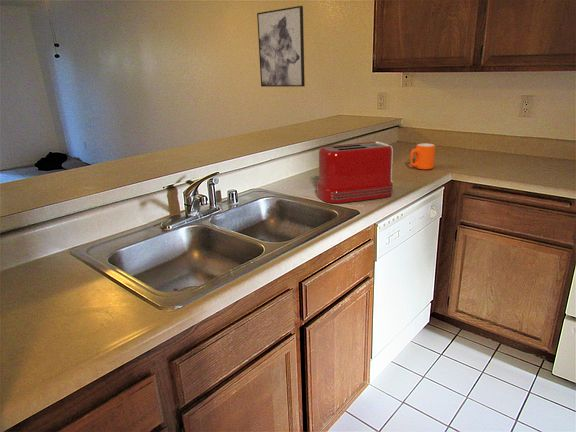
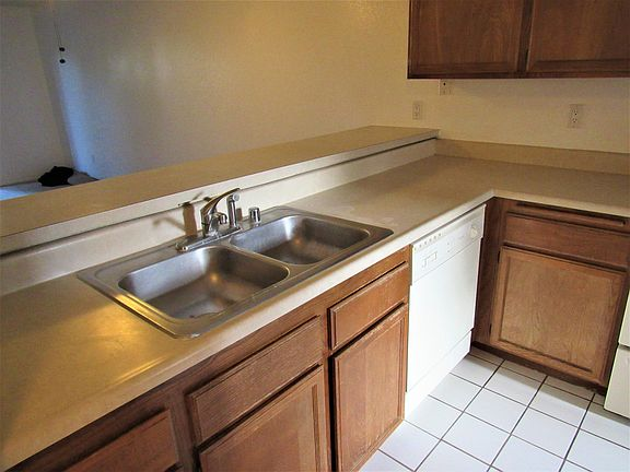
- wall art [256,5,306,88]
- toaster [316,141,394,204]
- mug [409,142,436,170]
